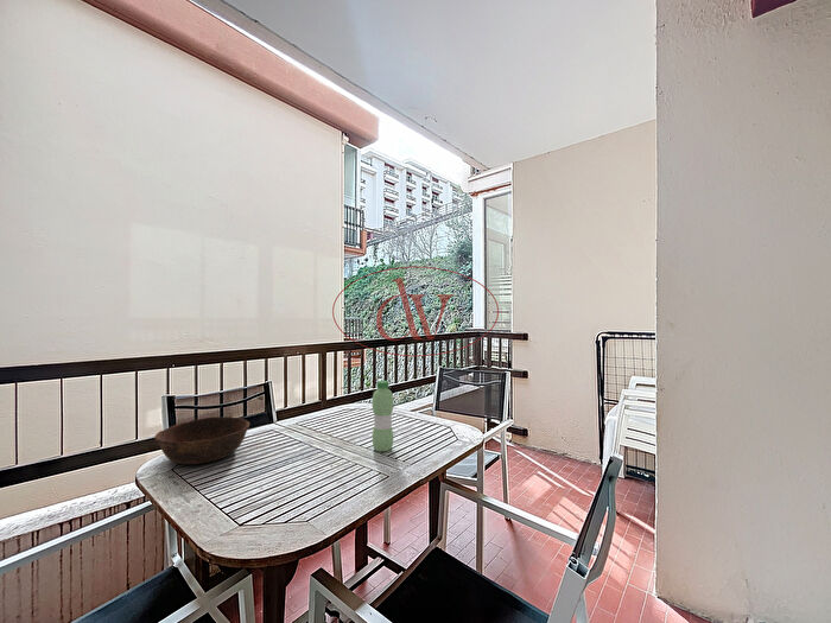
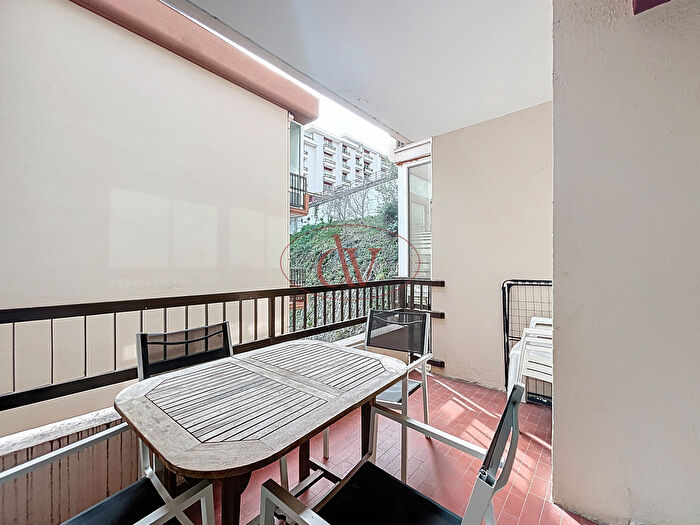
- water bottle [372,380,394,453]
- bowl [154,415,250,465]
